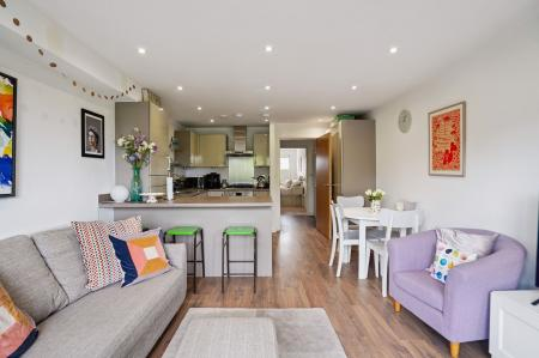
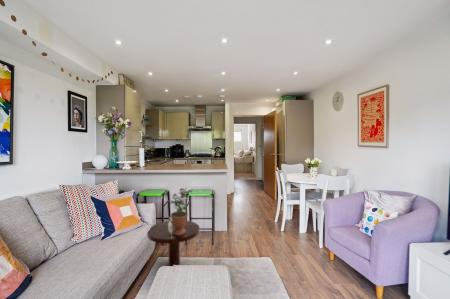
+ coffee table [146,216,200,267]
+ potted plant [169,185,193,235]
